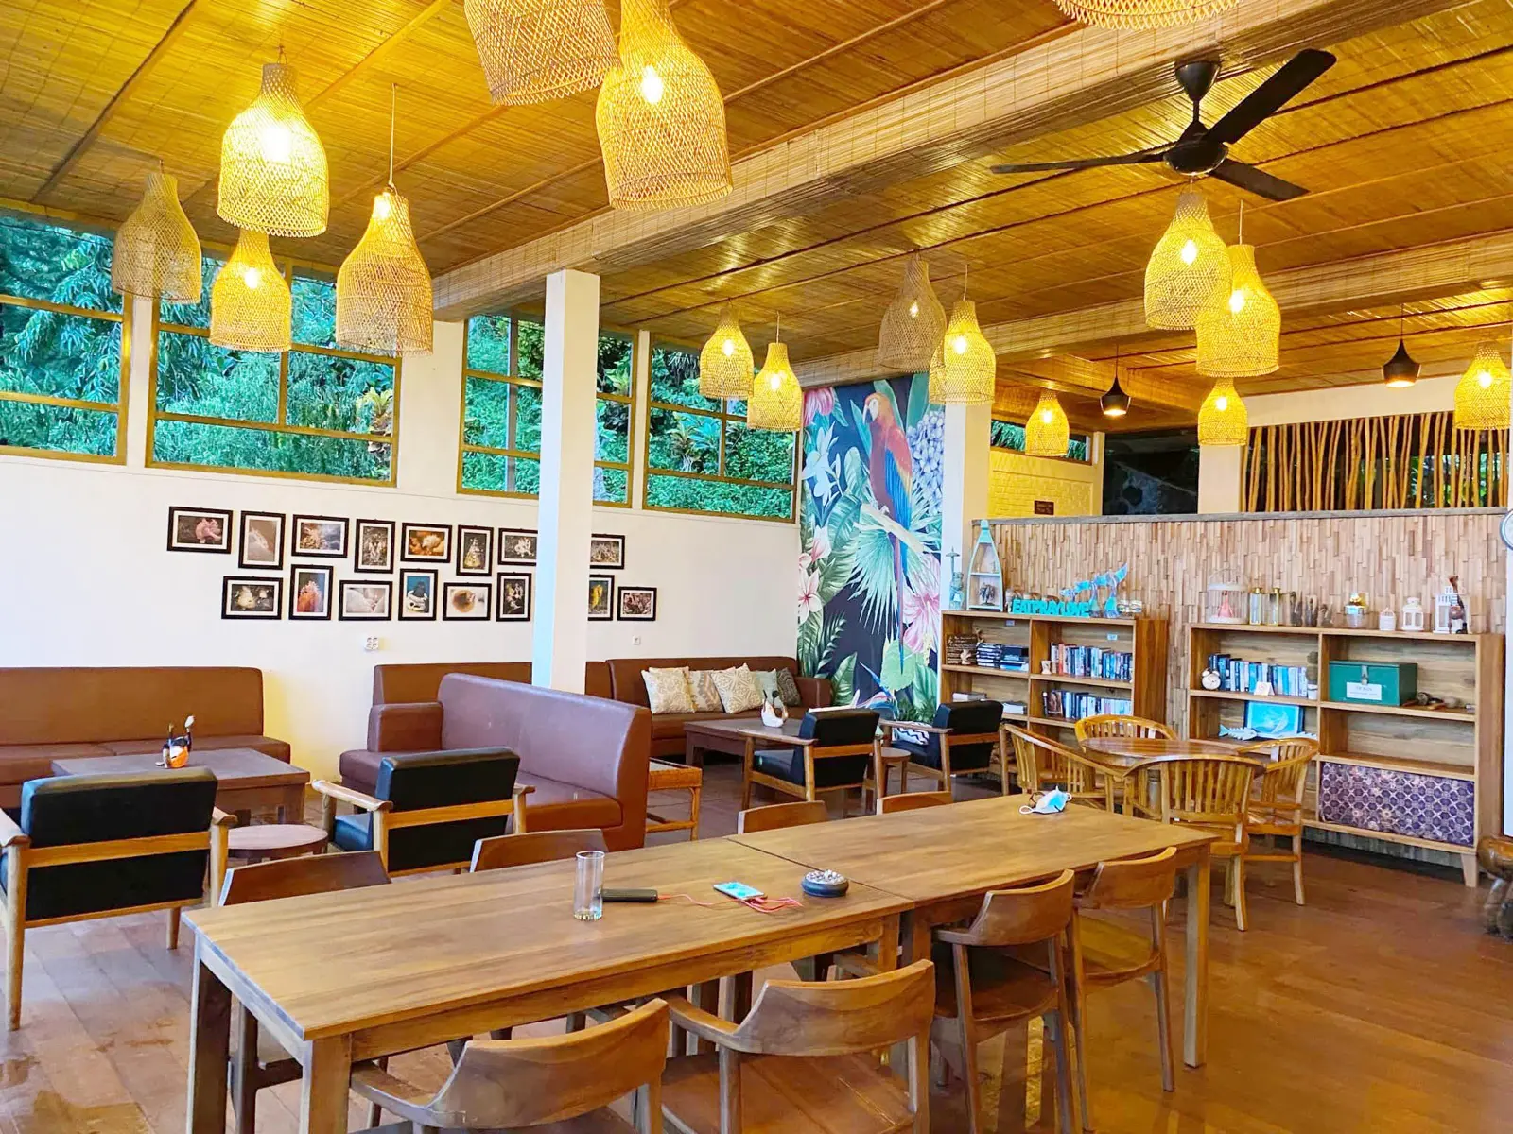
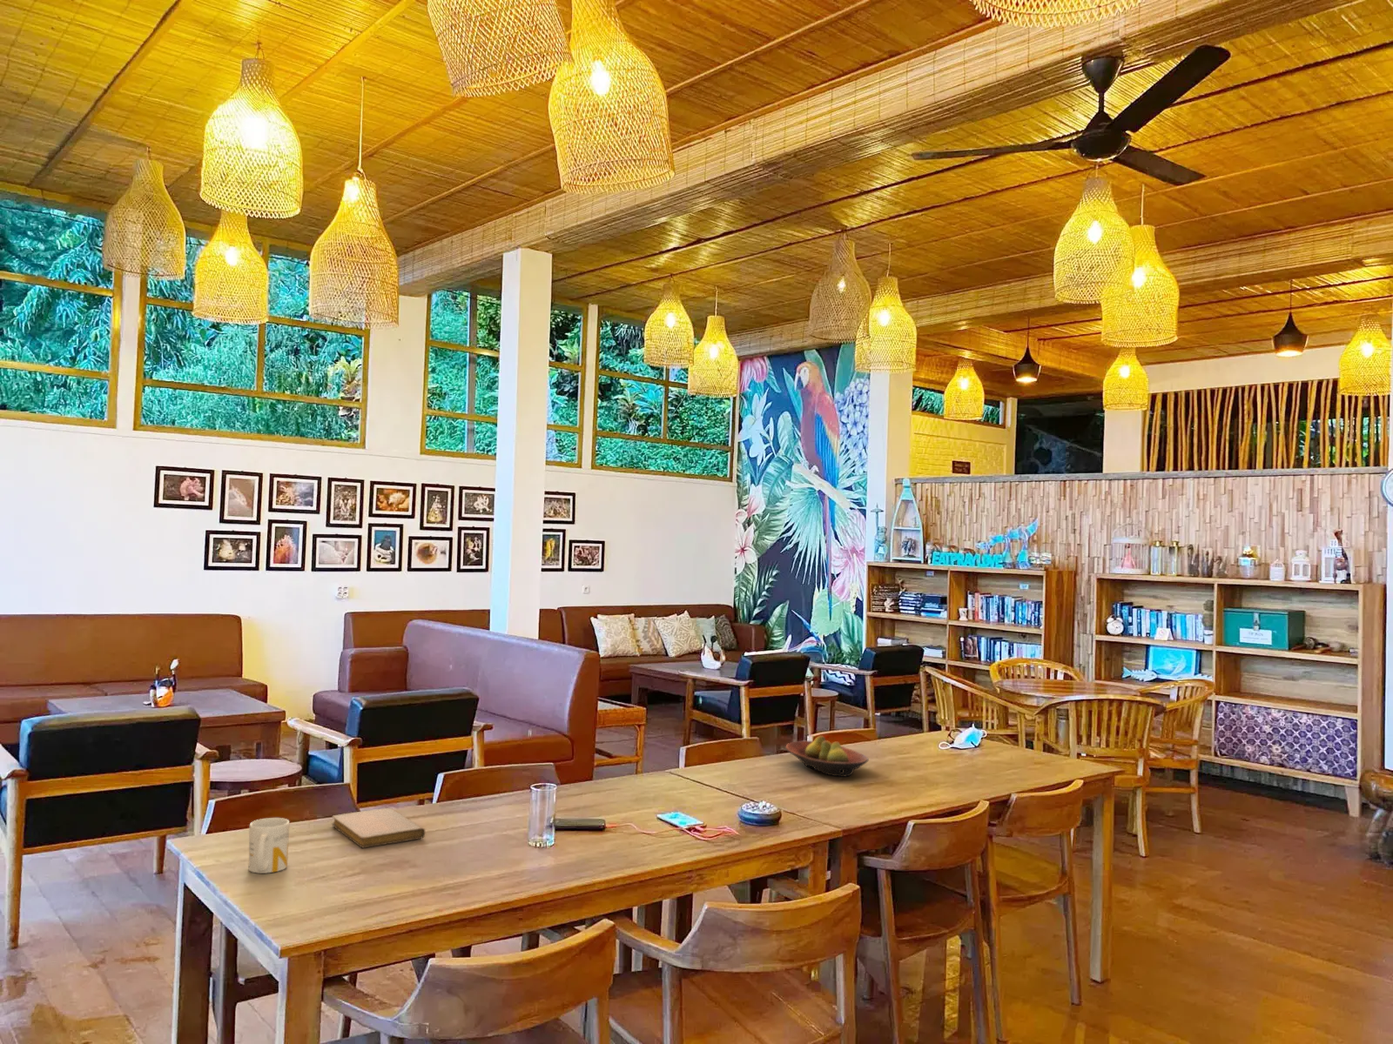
+ fruit bowl [784,735,870,778]
+ mug [248,817,291,874]
+ notebook [331,807,426,849]
